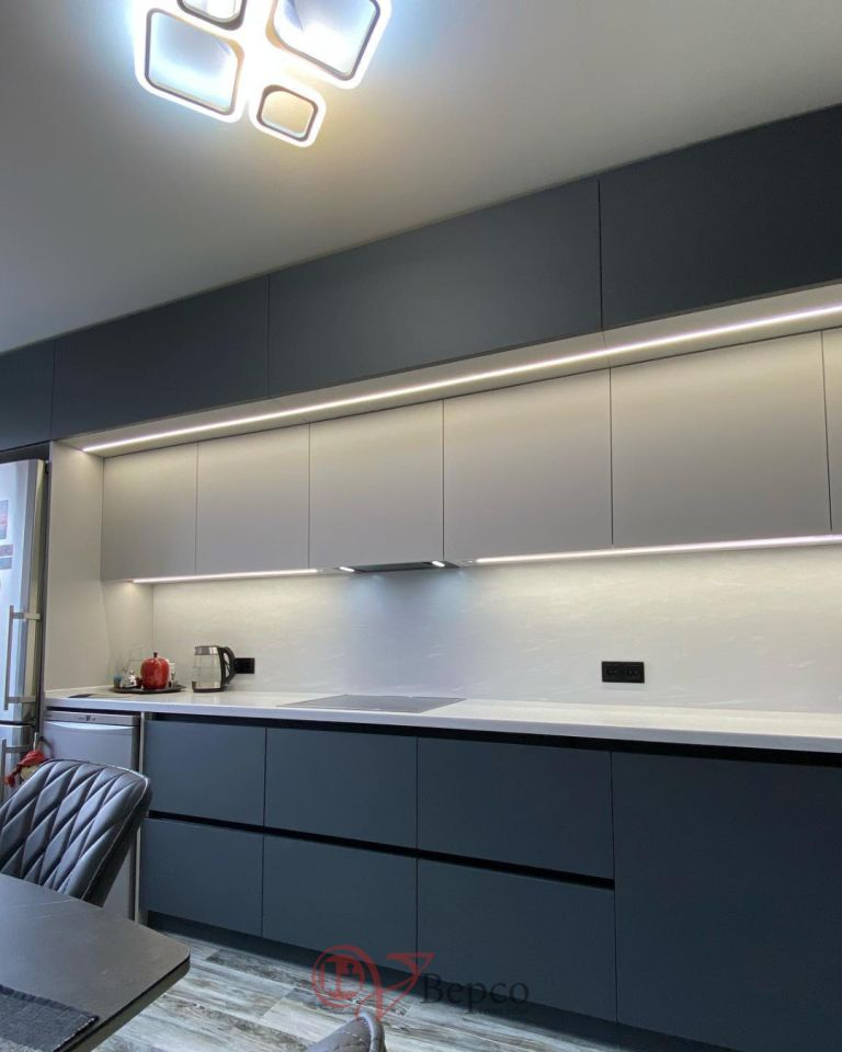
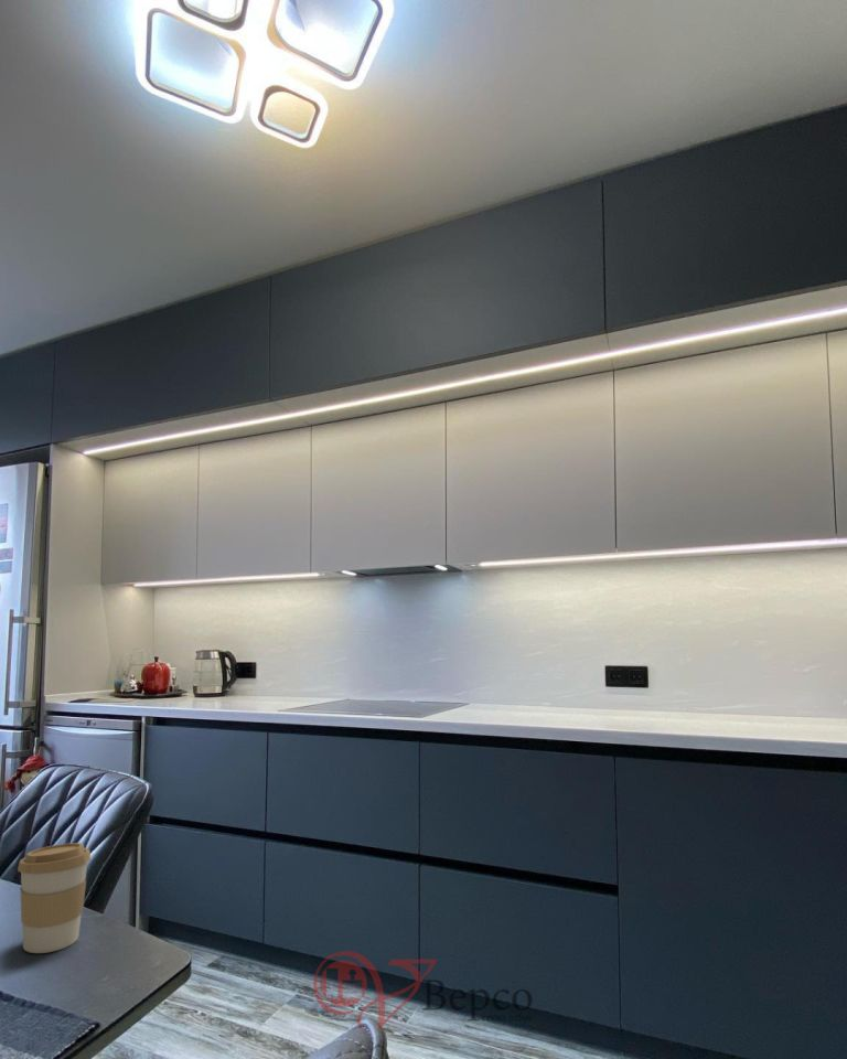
+ coffee cup [17,842,92,954]
